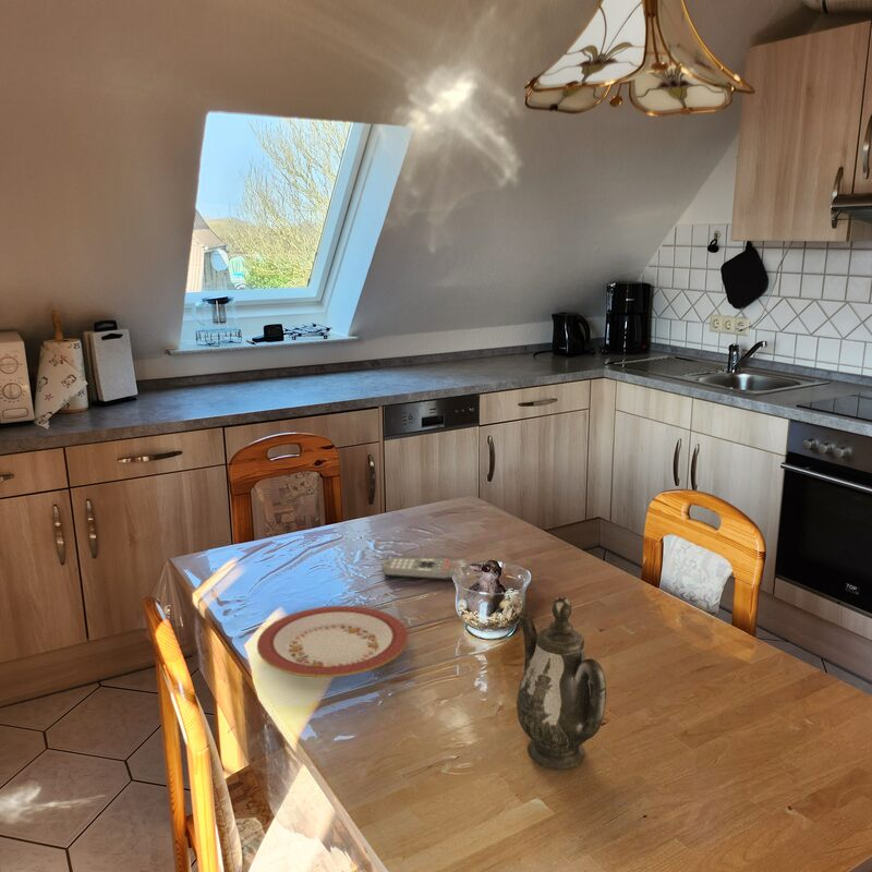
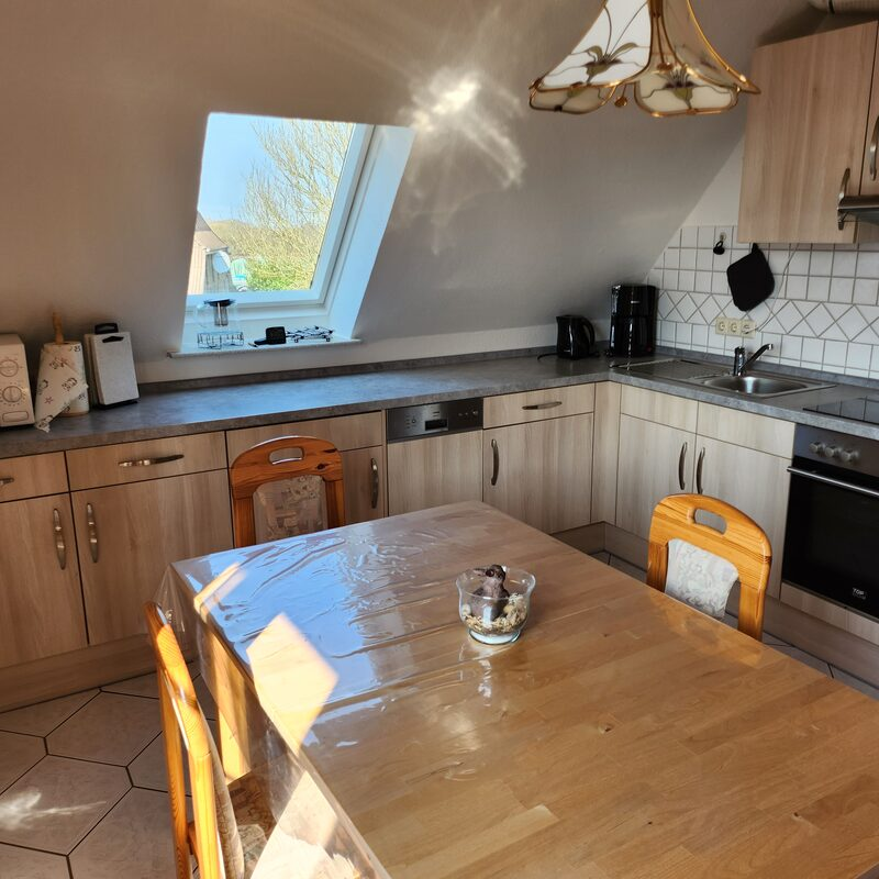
- plate [256,605,410,678]
- remote control [380,557,471,581]
- teapot [516,595,607,771]
